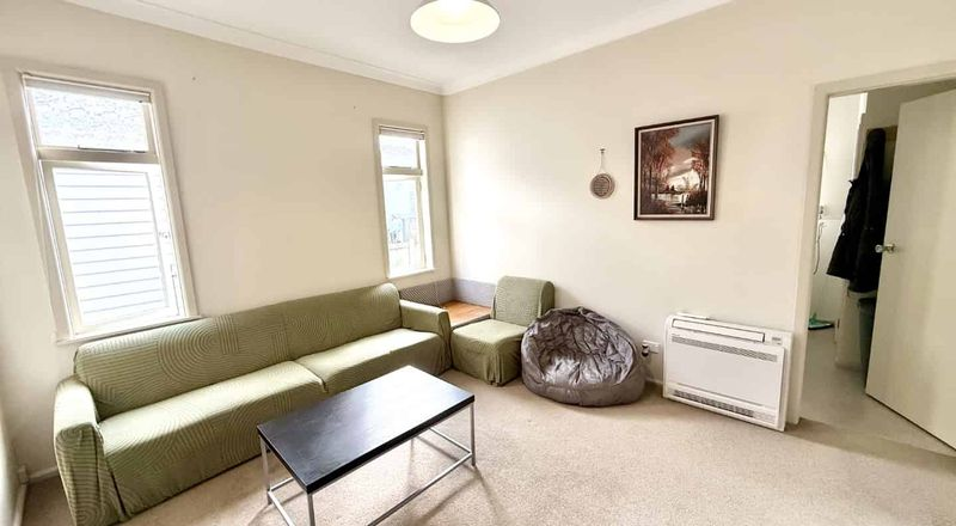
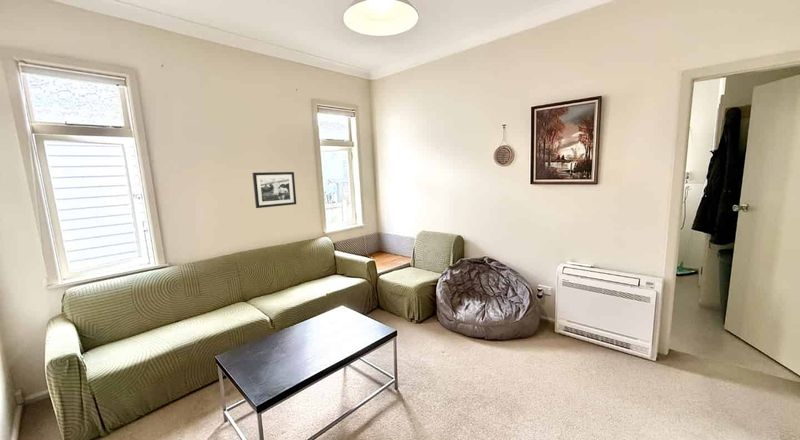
+ picture frame [252,171,297,209]
